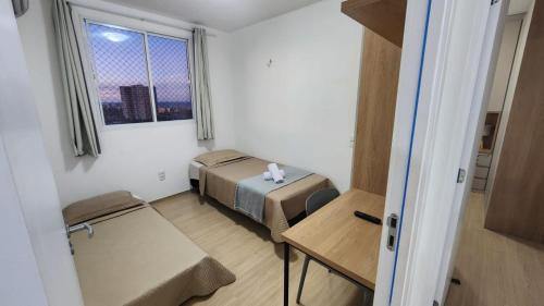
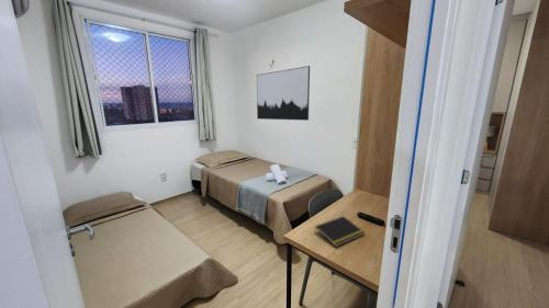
+ wall art [256,65,311,122]
+ notepad [313,215,366,248]
